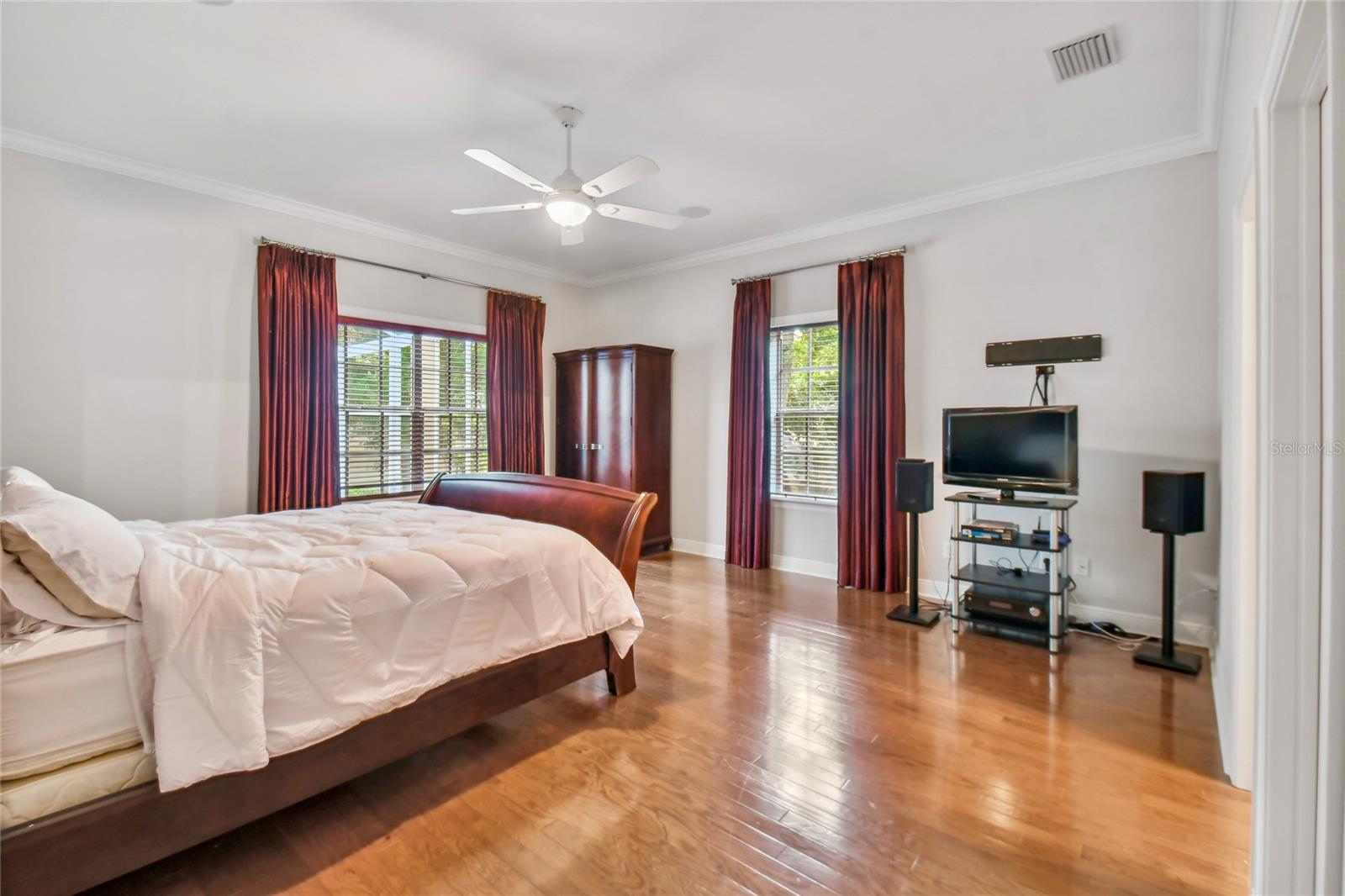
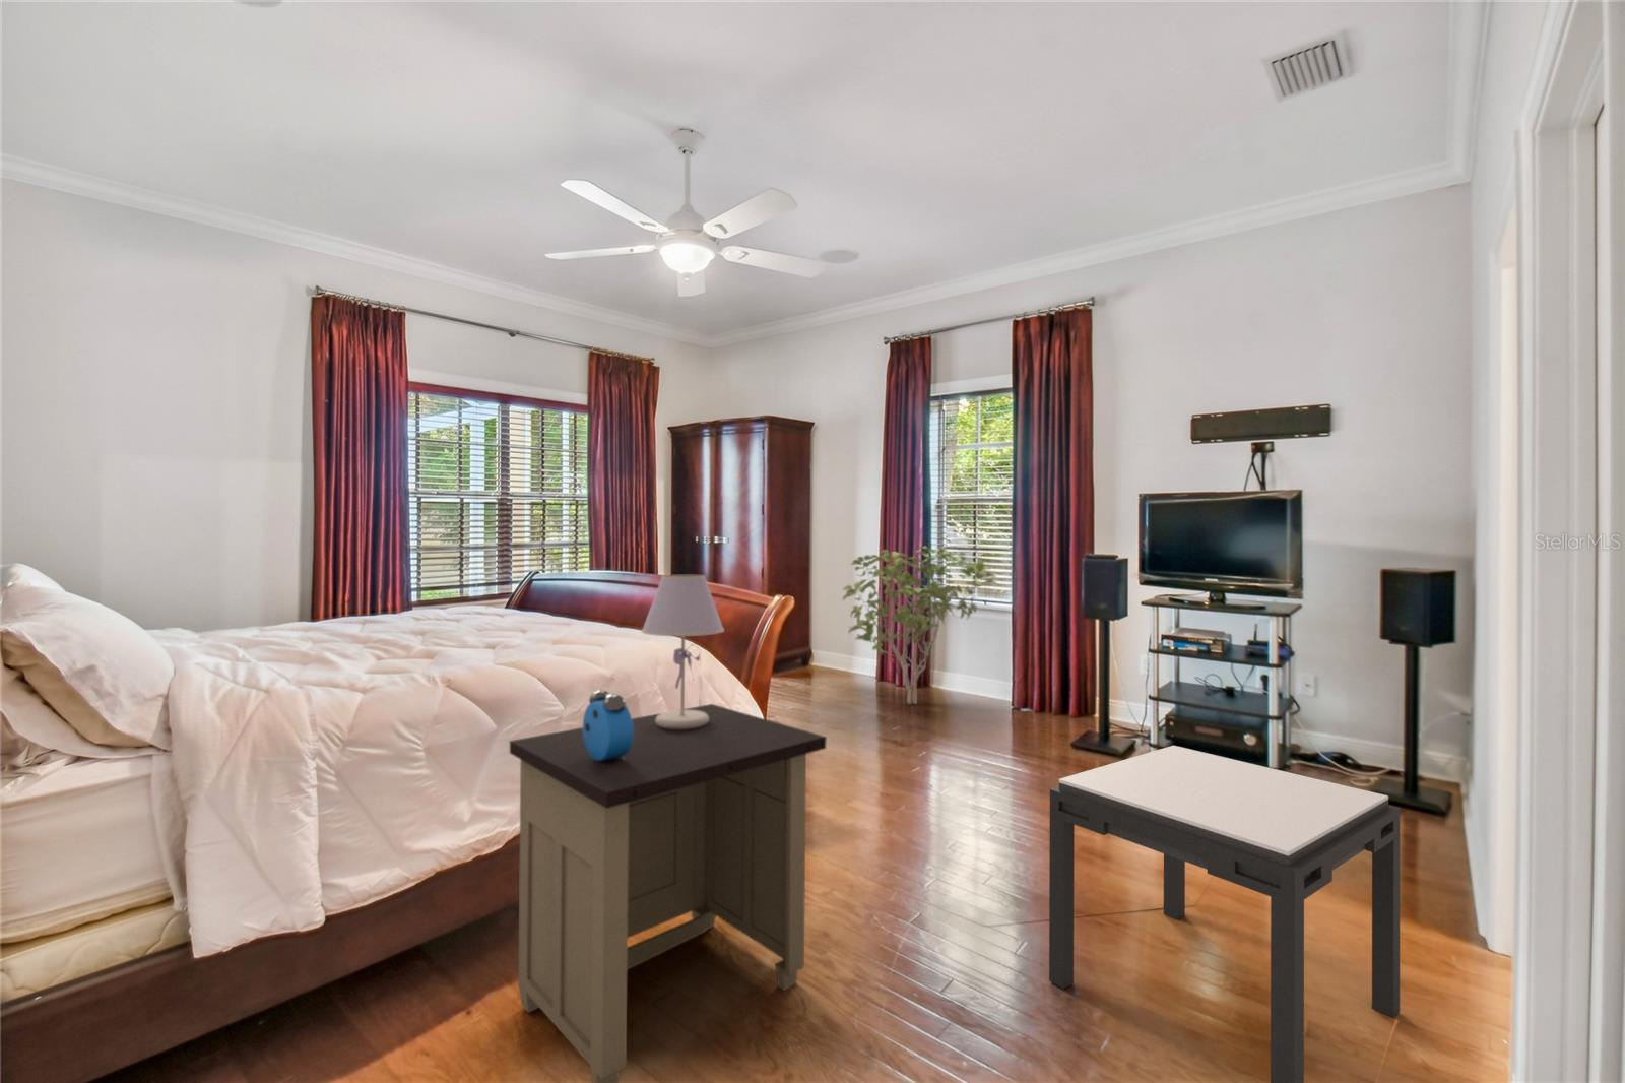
+ side table [1049,745,1400,1083]
+ alarm clock [582,689,634,761]
+ table lamp [640,574,725,729]
+ nightstand [509,703,826,1083]
+ shrub [841,545,999,705]
